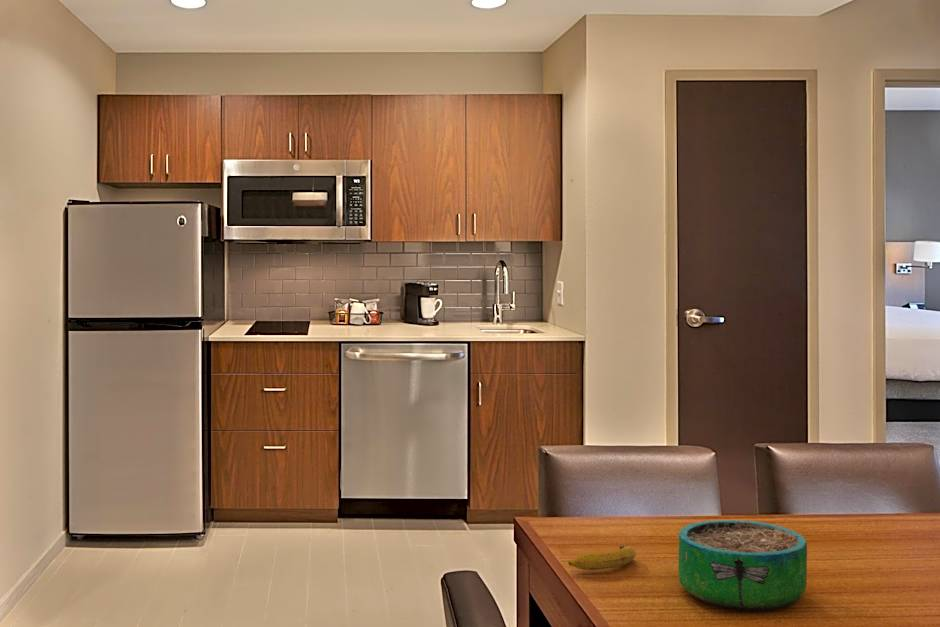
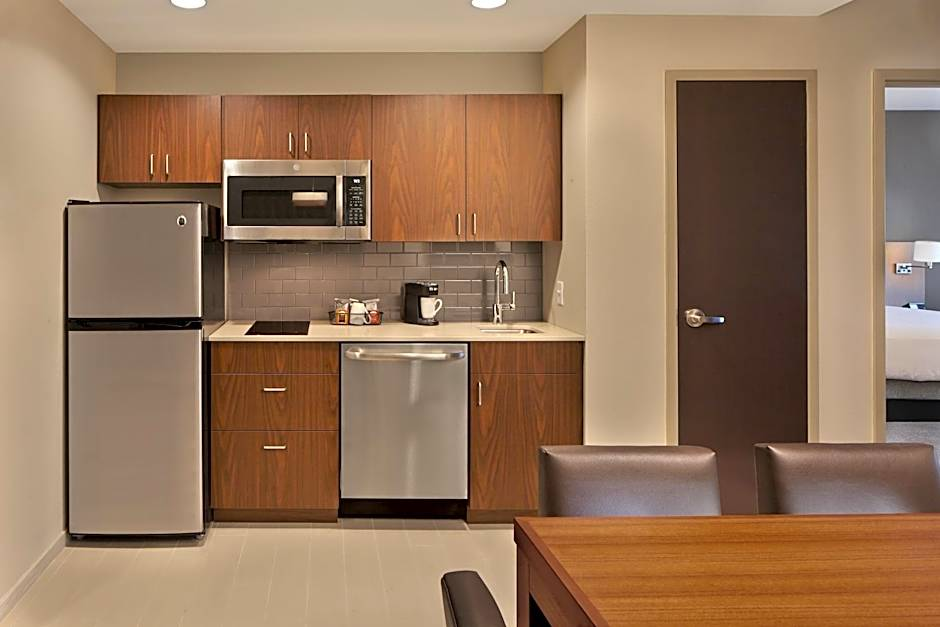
- banana [568,542,637,571]
- decorative bowl [677,519,808,612]
